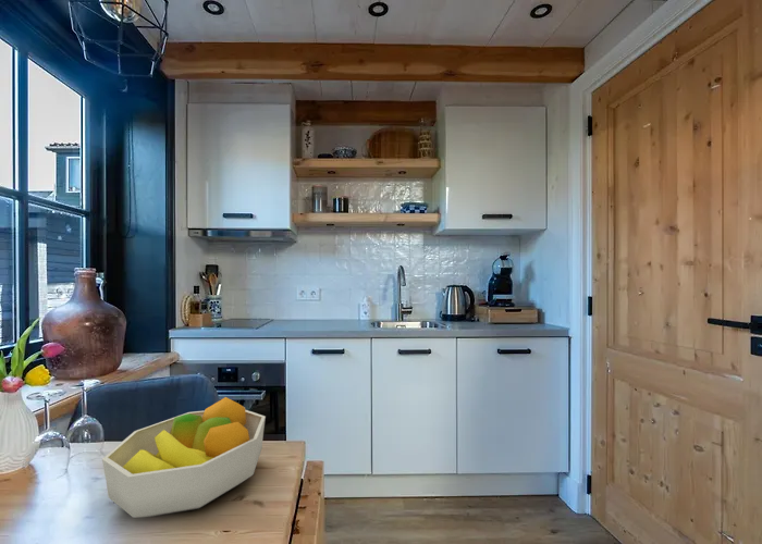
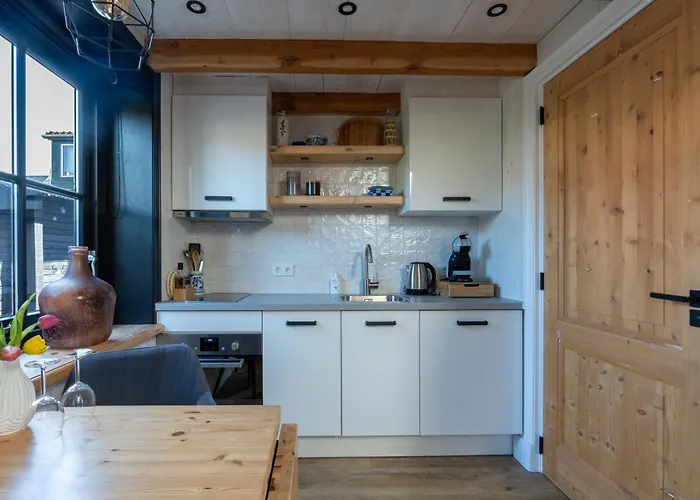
- fruit bowl [101,396,267,519]
